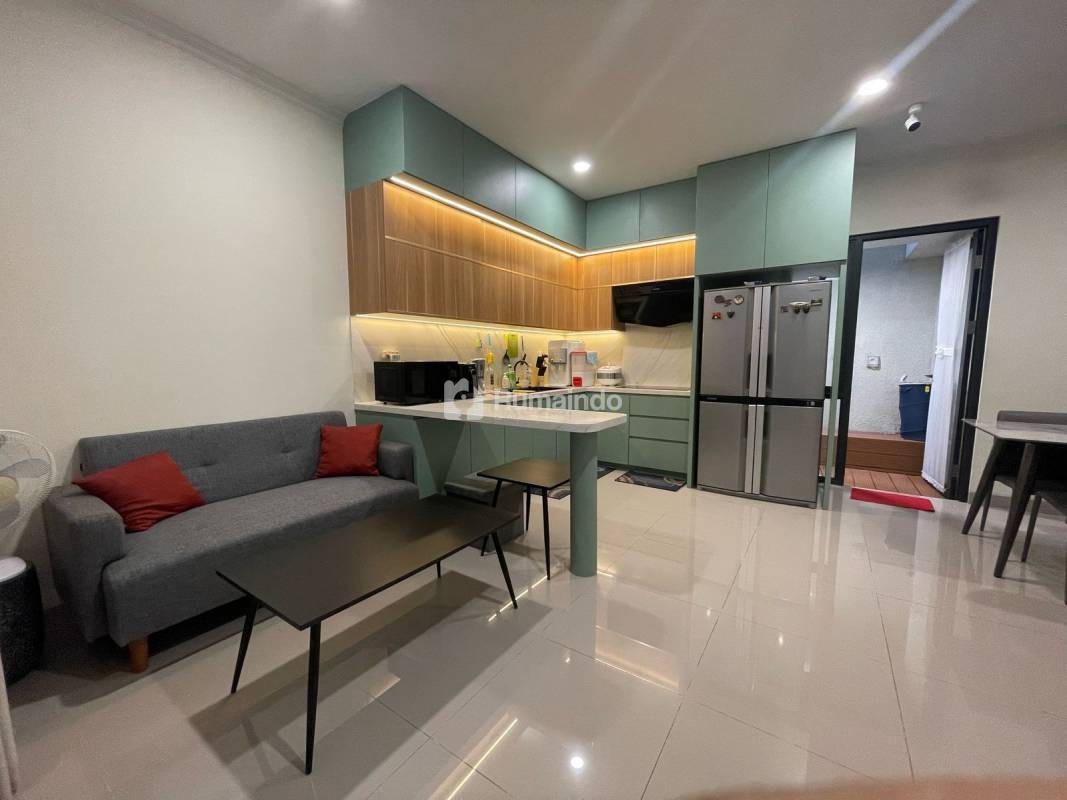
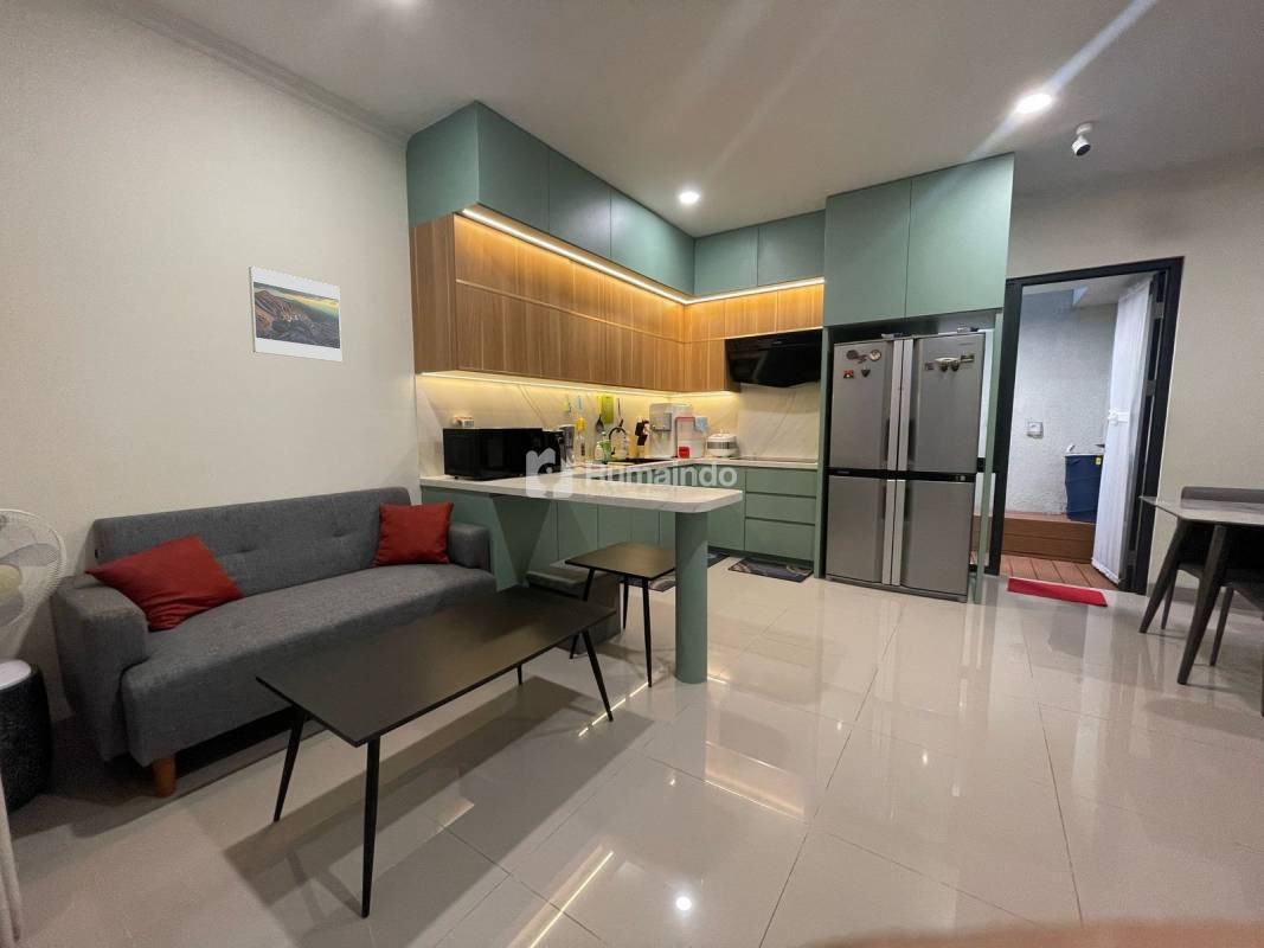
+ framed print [248,265,342,363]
